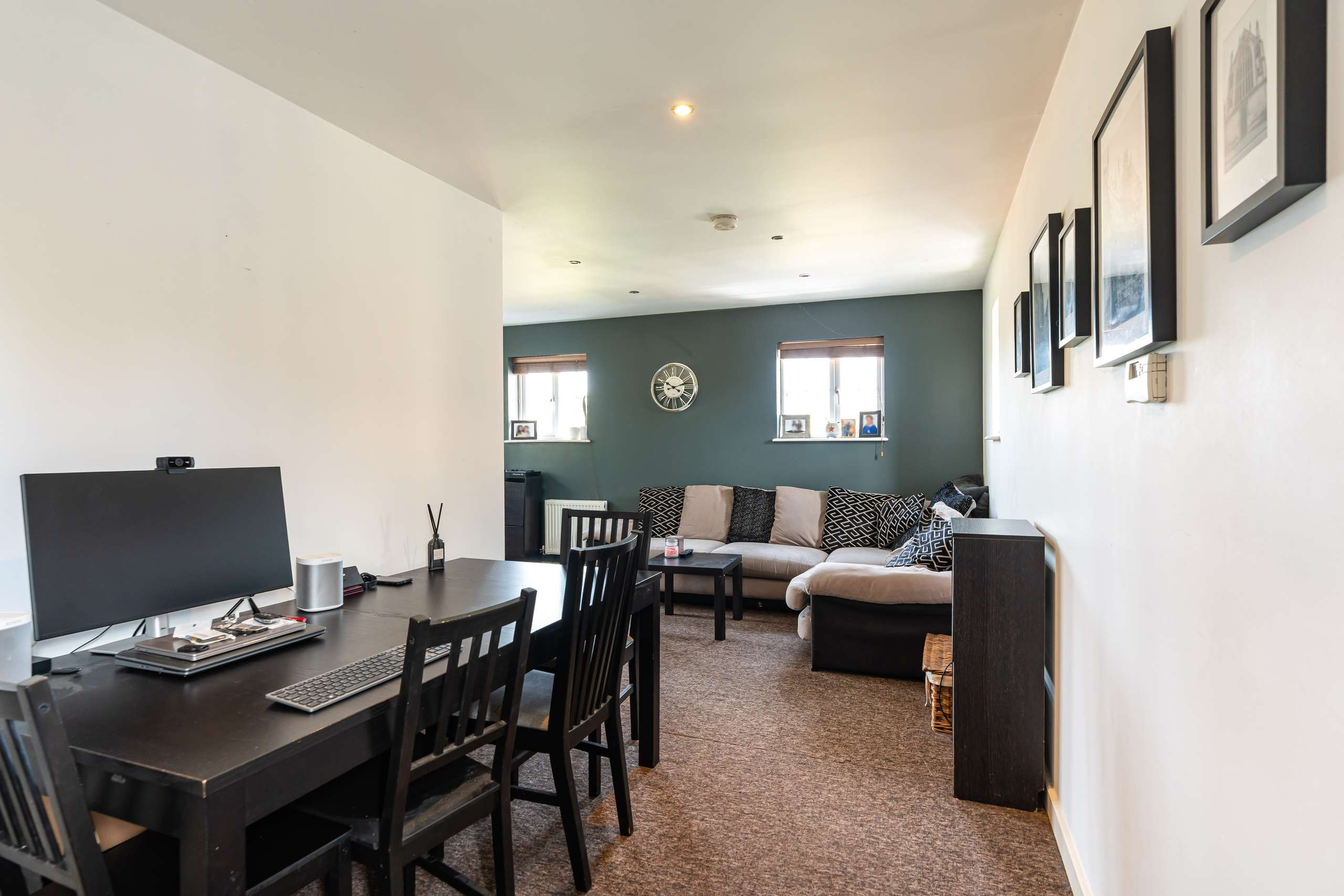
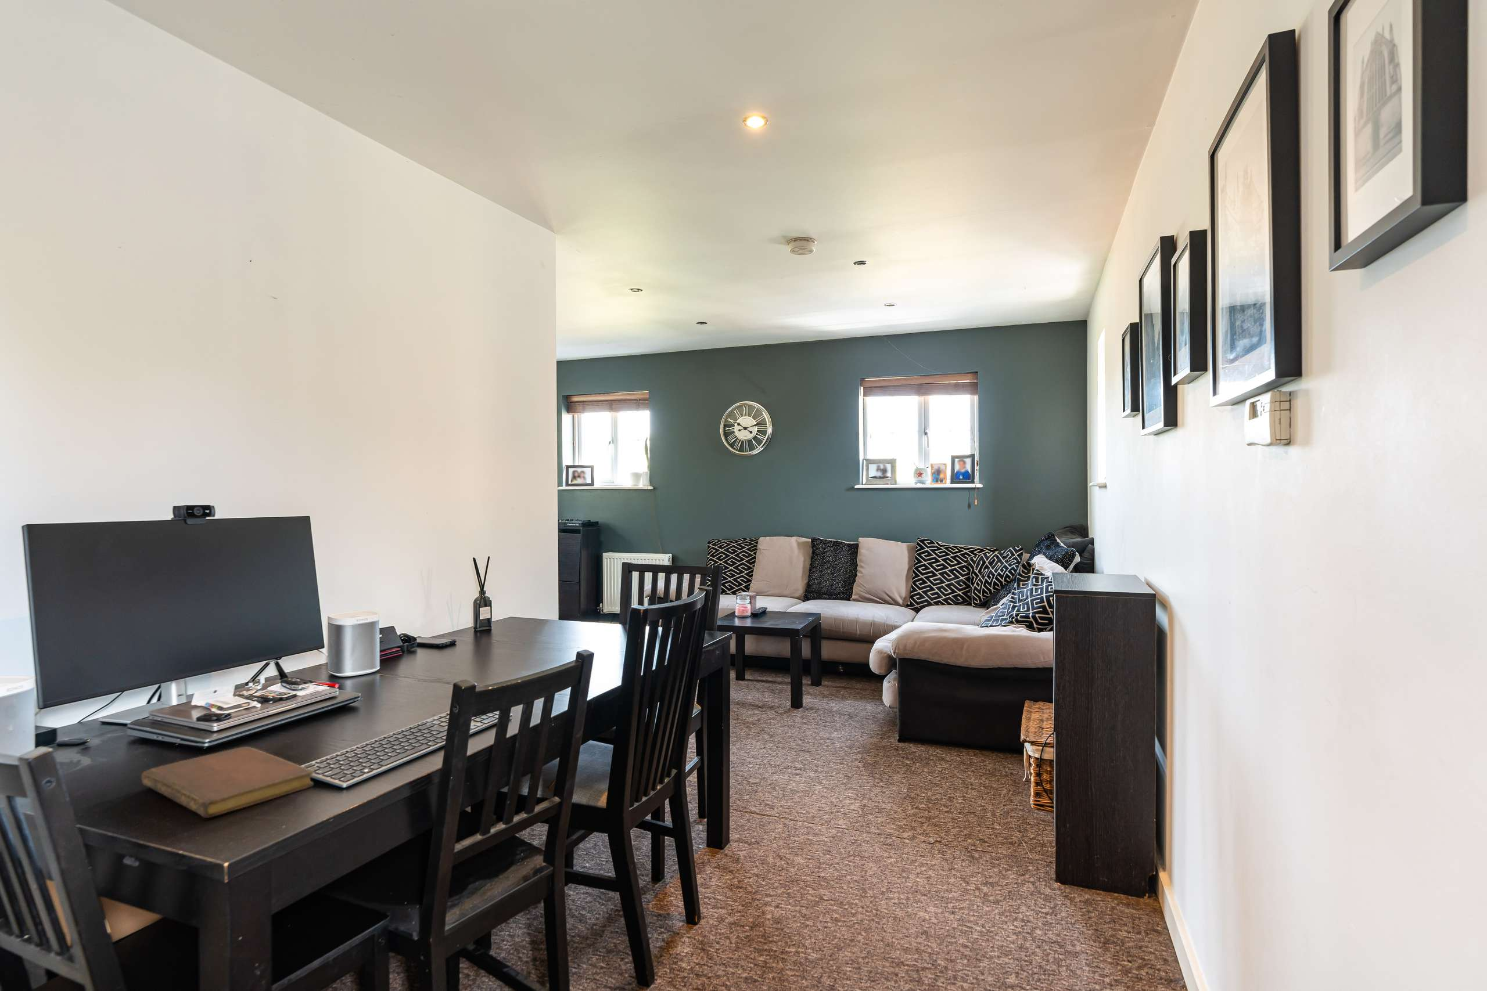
+ notebook [141,745,314,818]
